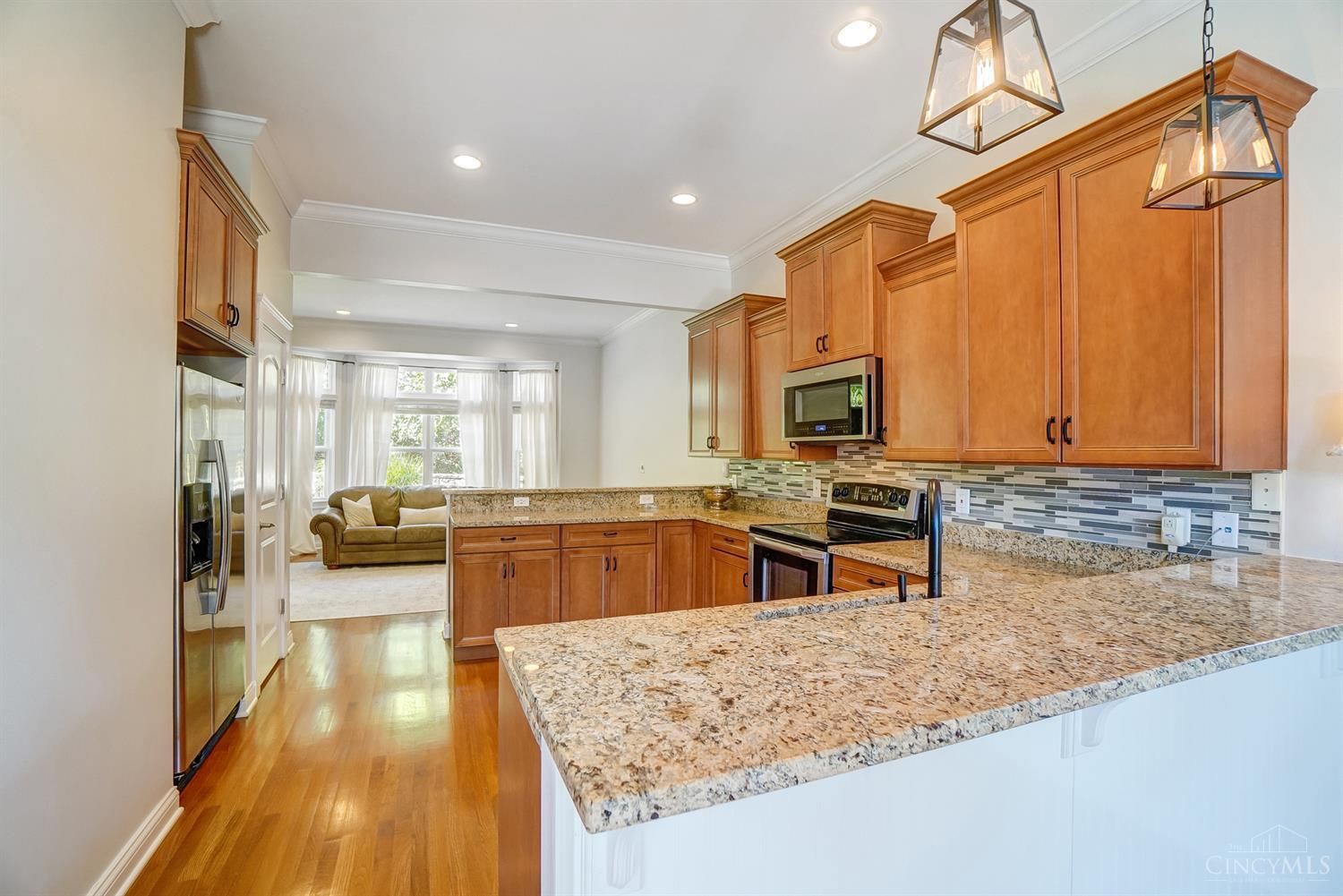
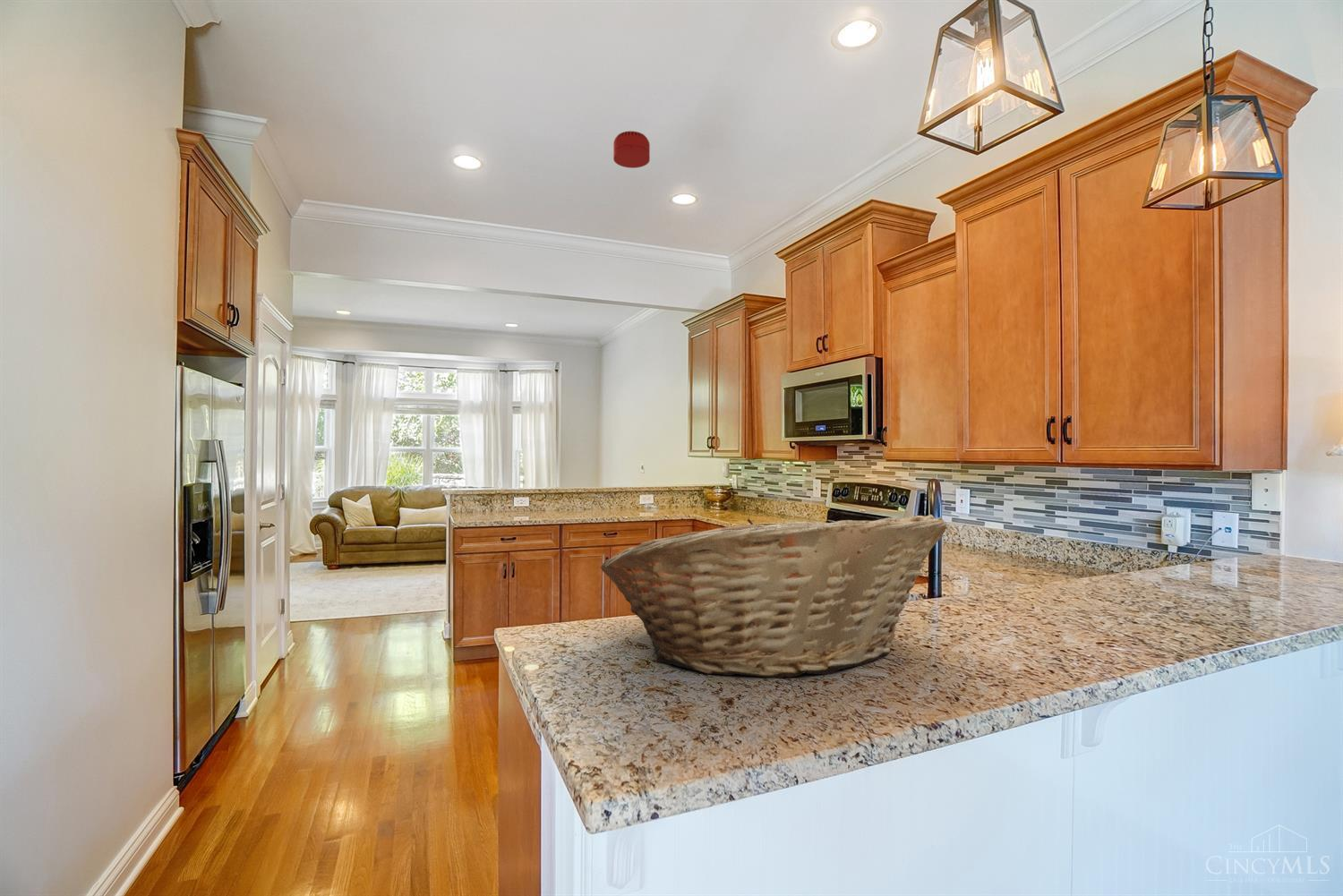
+ smoke detector [612,131,651,169]
+ fruit basket [600,514,948,678]
